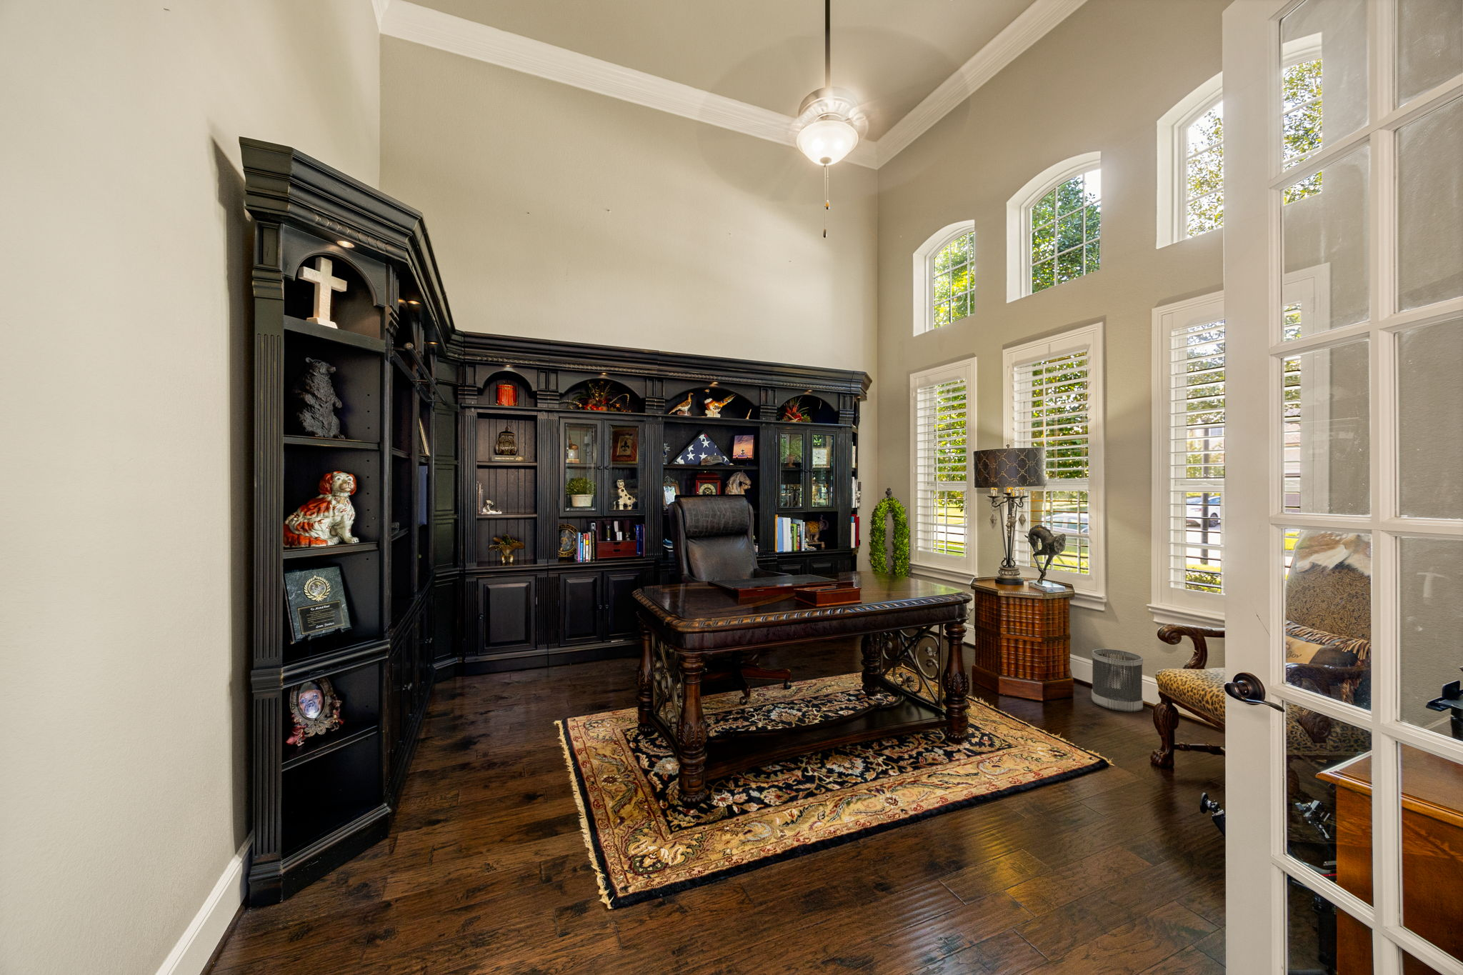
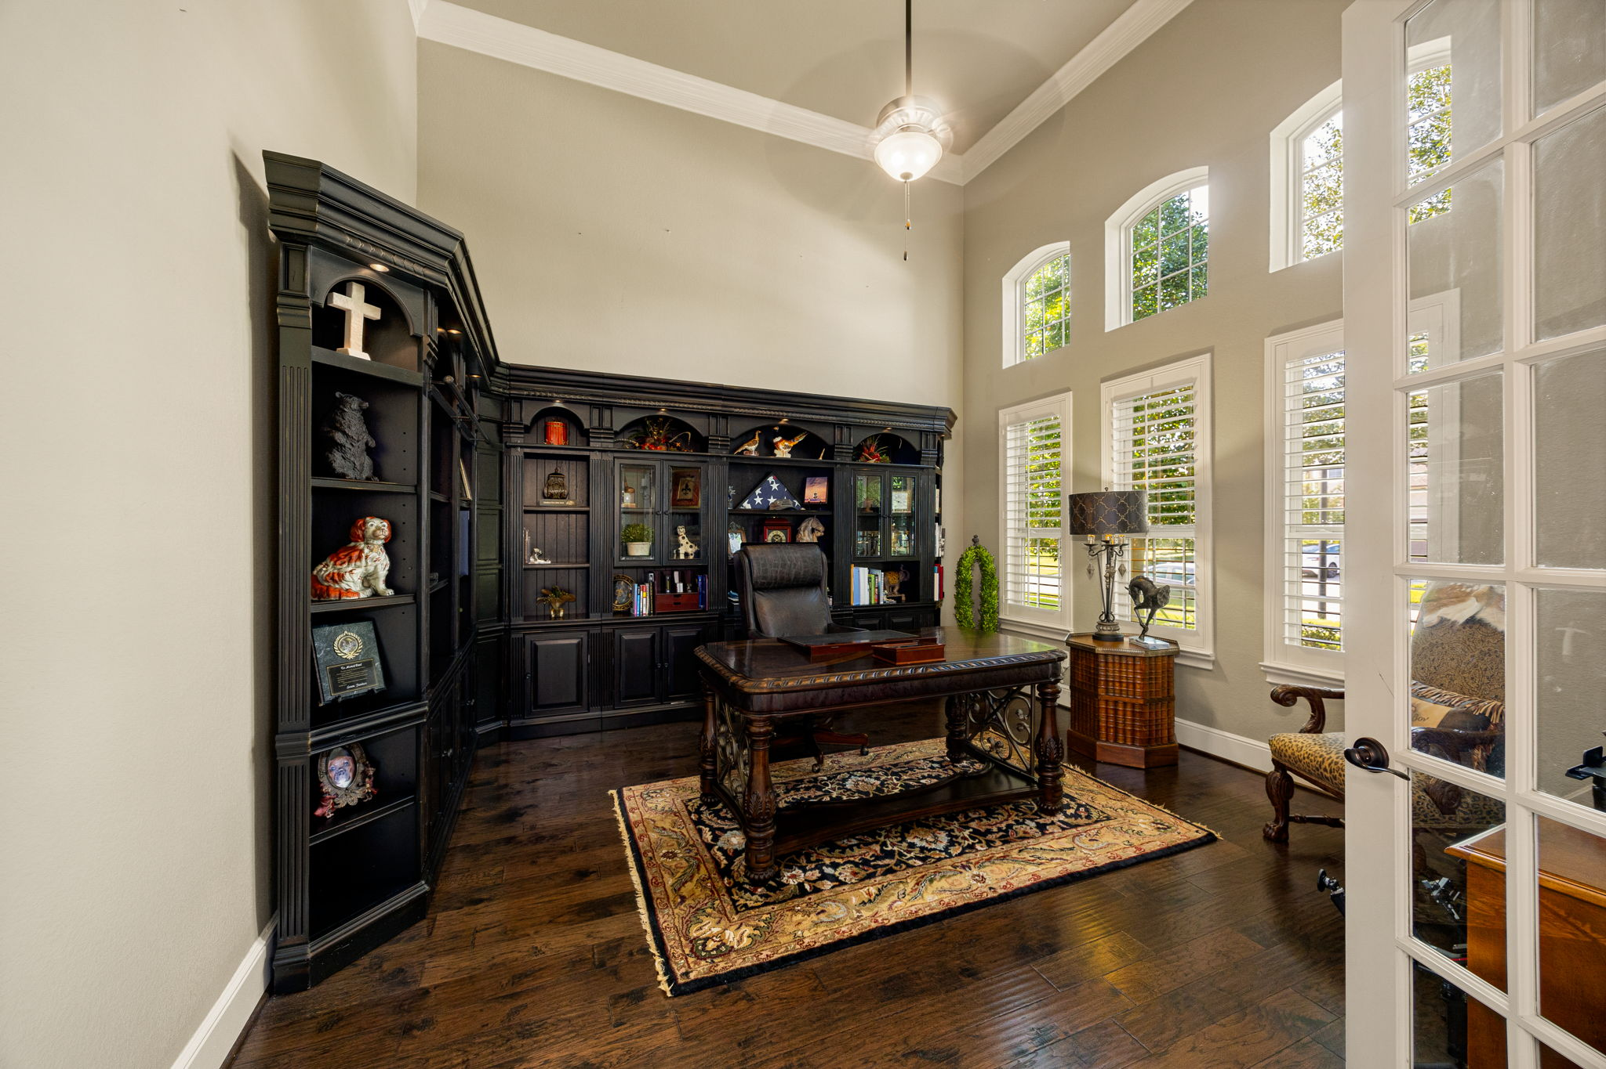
- wastebasket [1091,647,1143,712]
